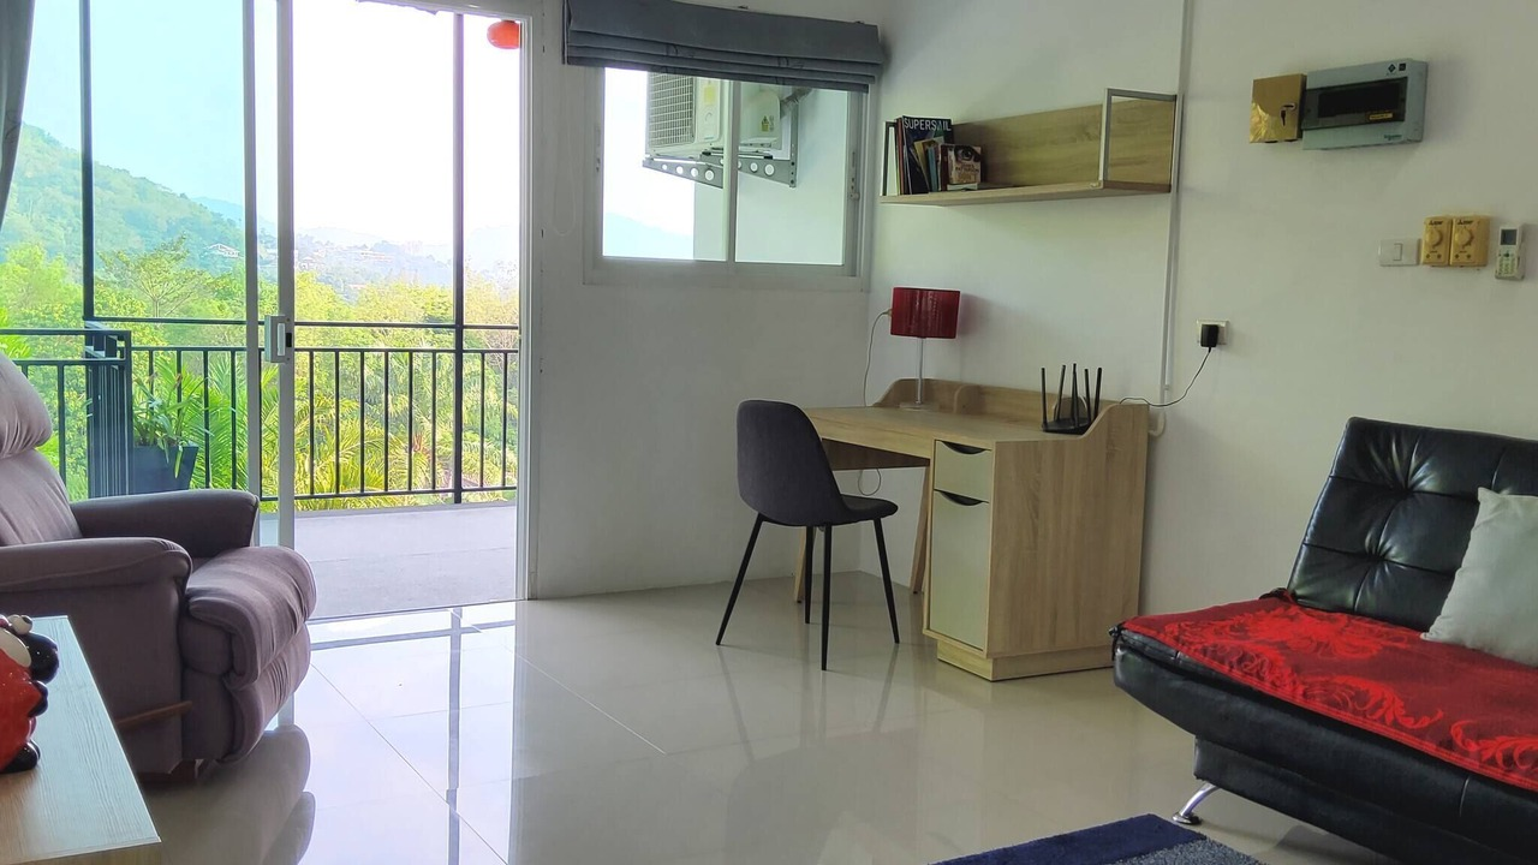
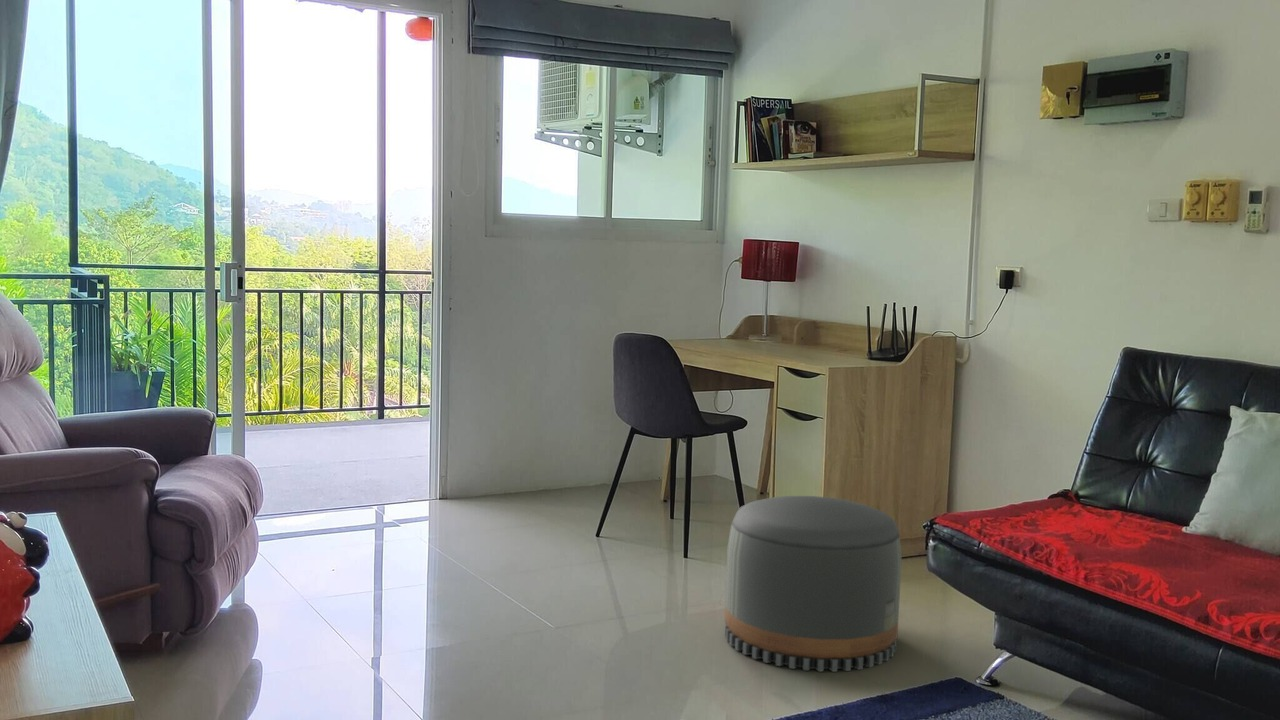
+ pouf [724,495,903,673]
